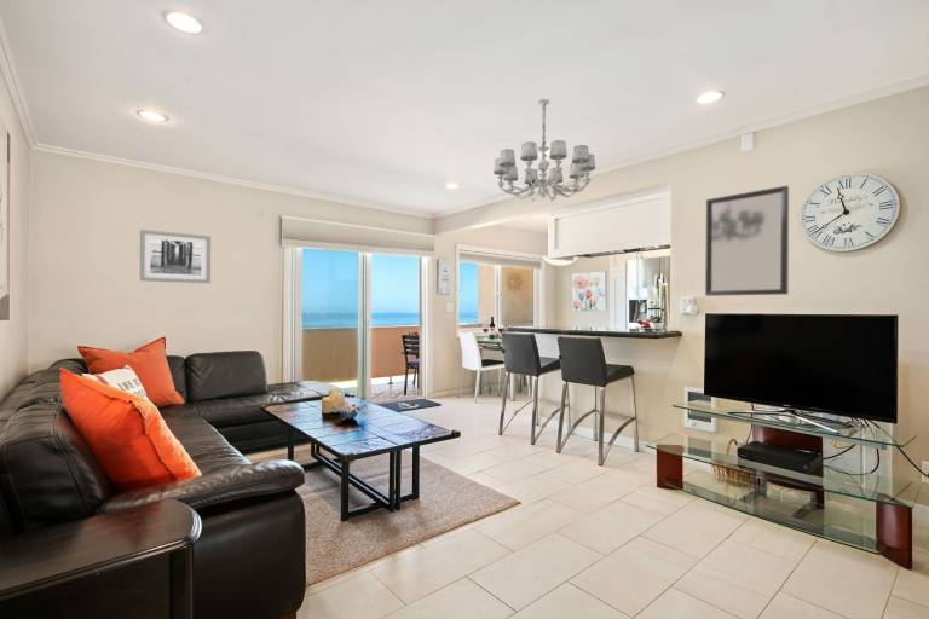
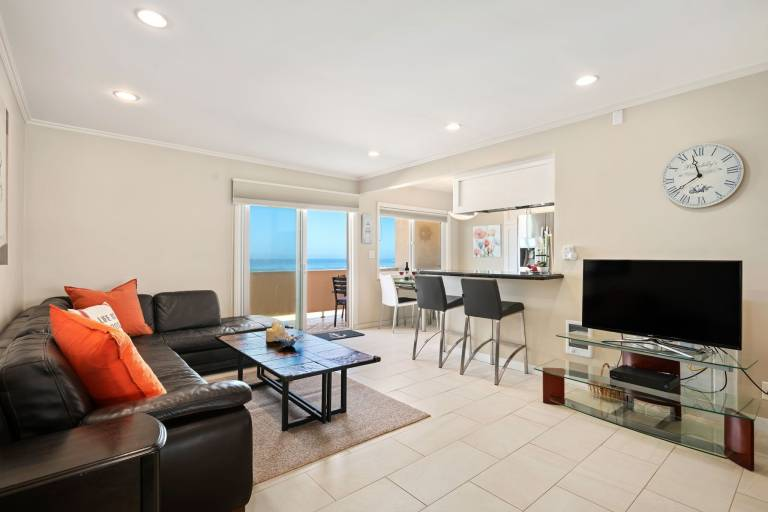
- chandelier [492,98,596,203]
- wall art [139,228,212,284]
- home mirror [704,185,790,297]
